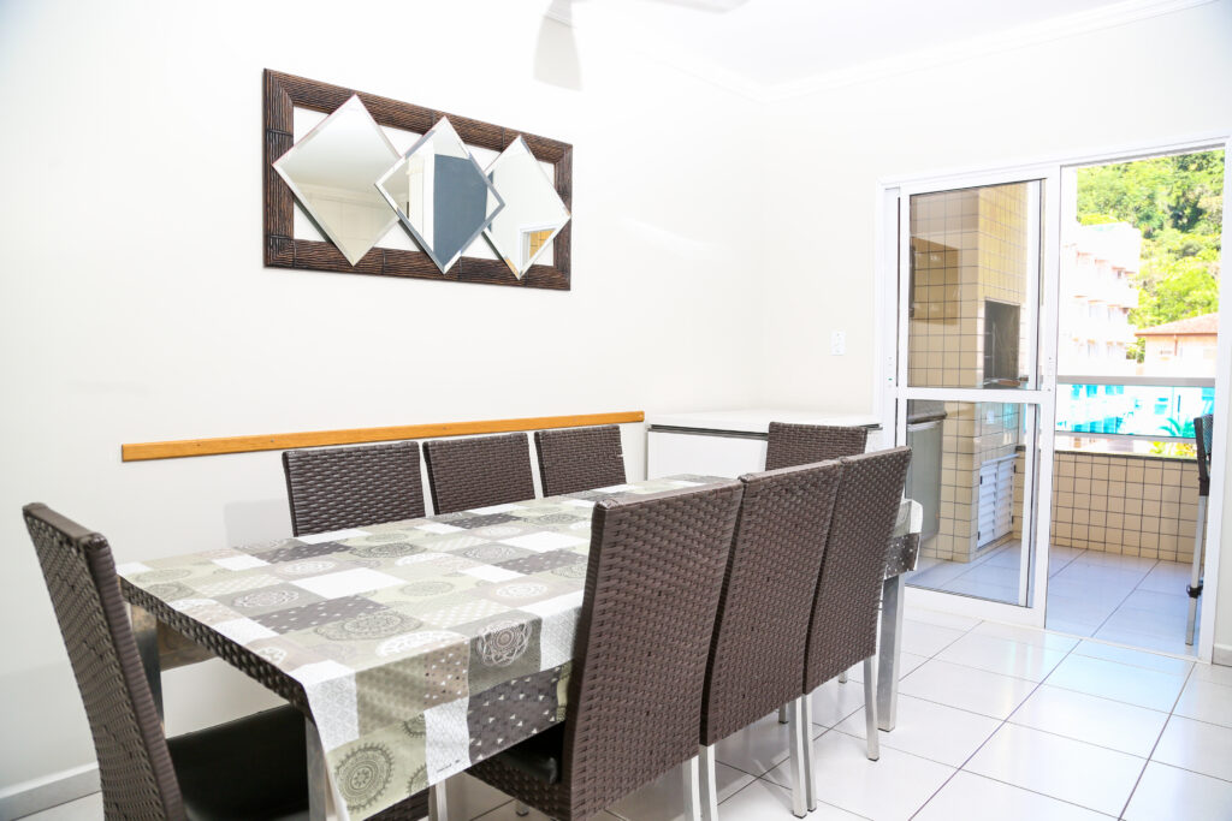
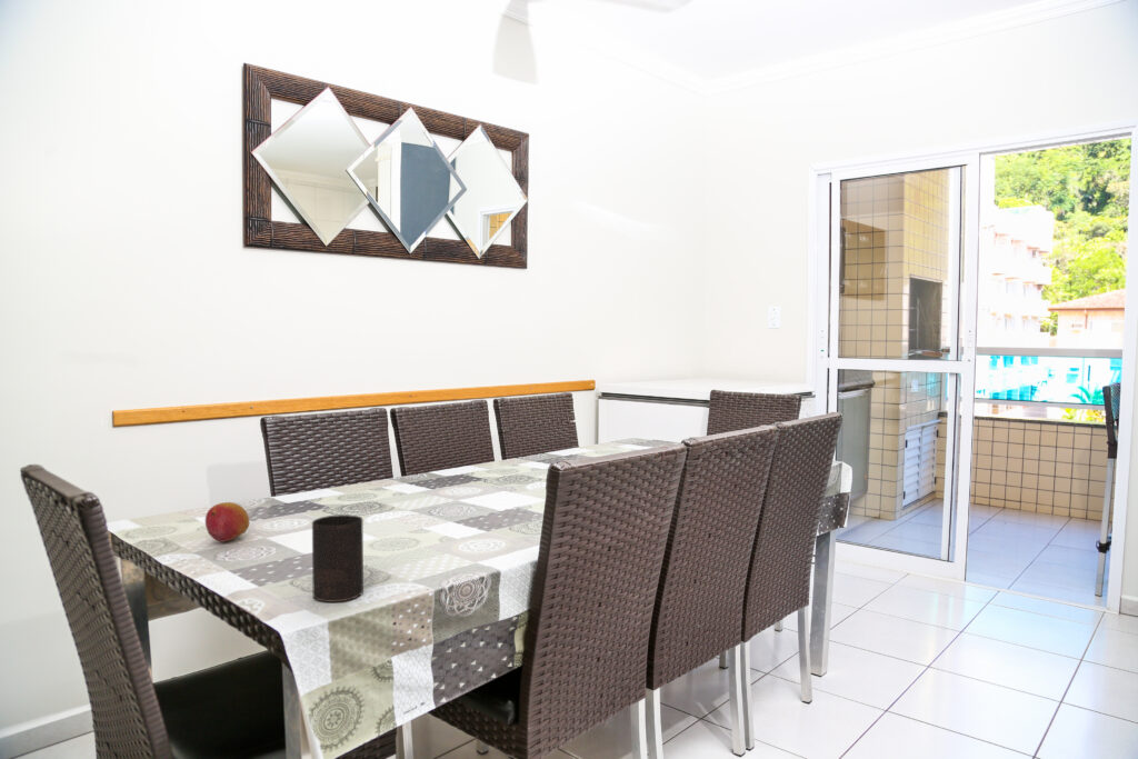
+ cup [311,513,365,603]
+ fruit [204,501,251,542]
